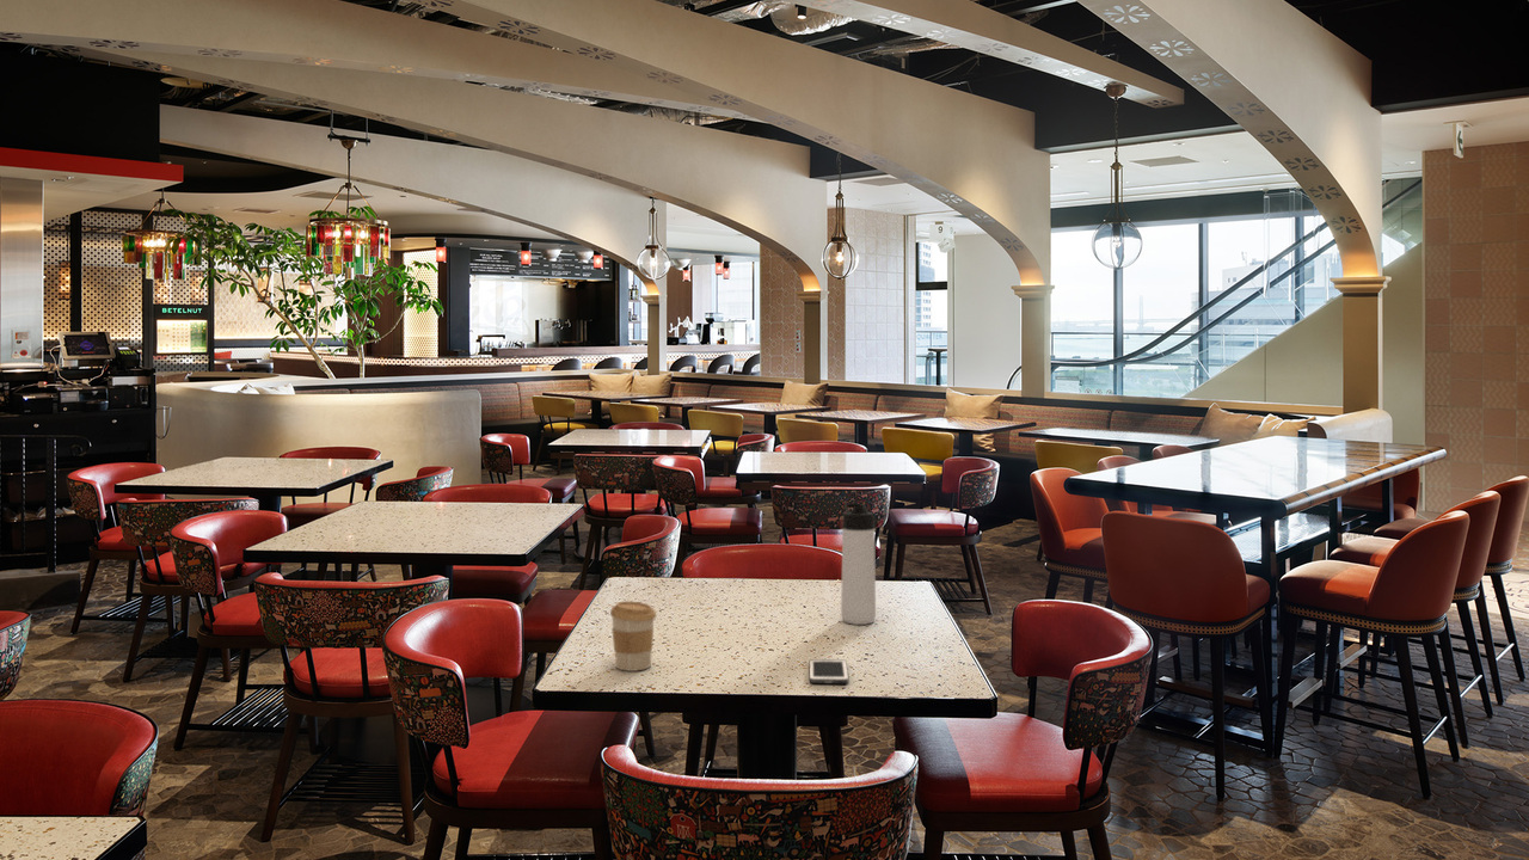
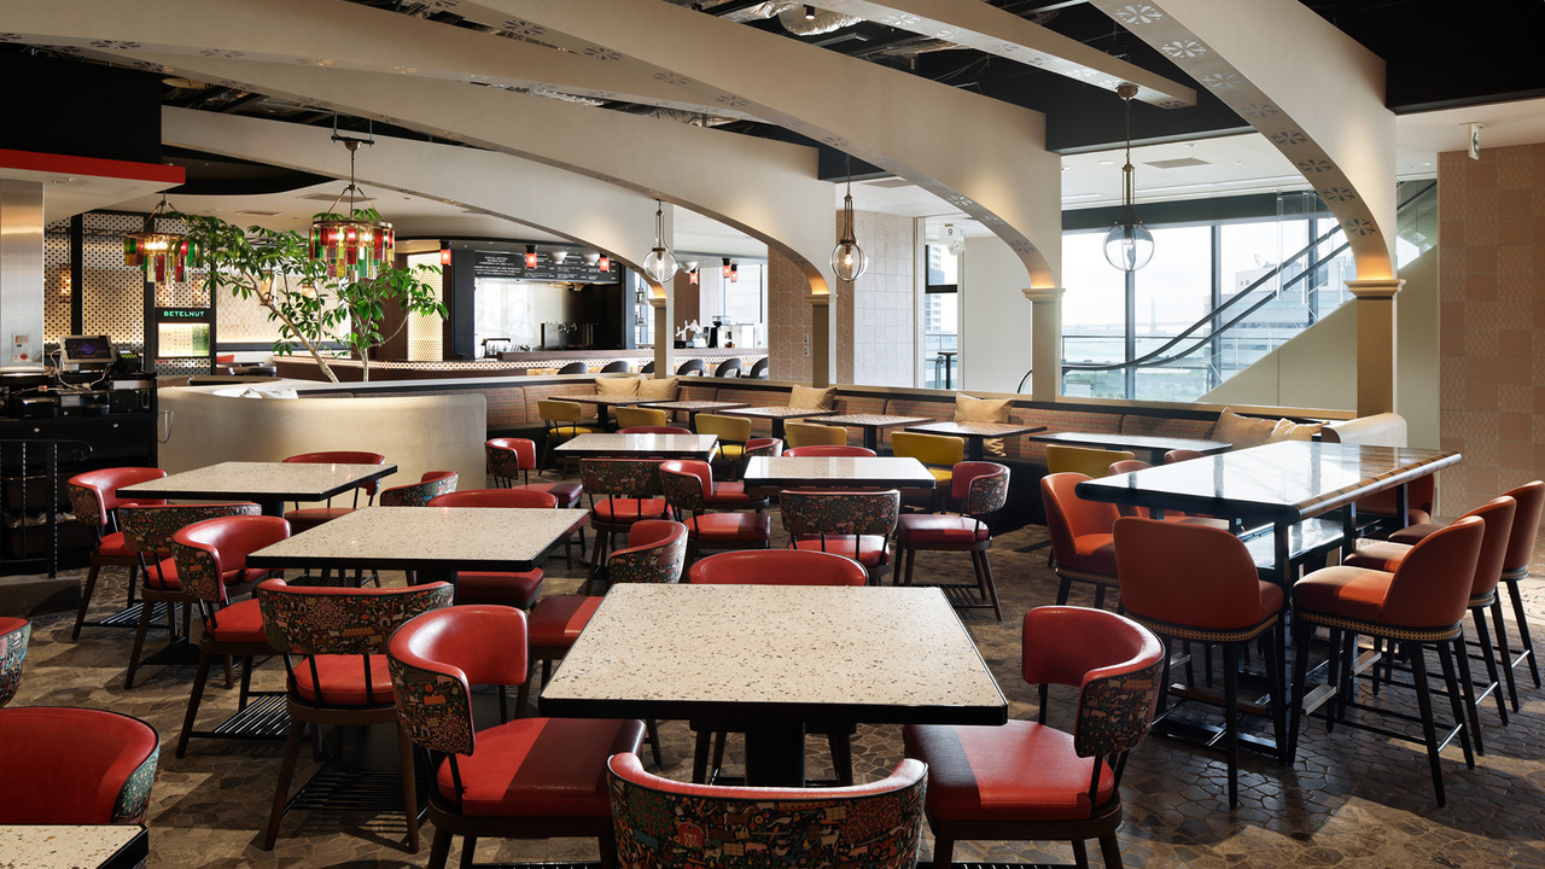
- cell phone [809,658,849,684]
- coffee cup [609,600,657,672]
- thermos bottle [840,502,877,626]
